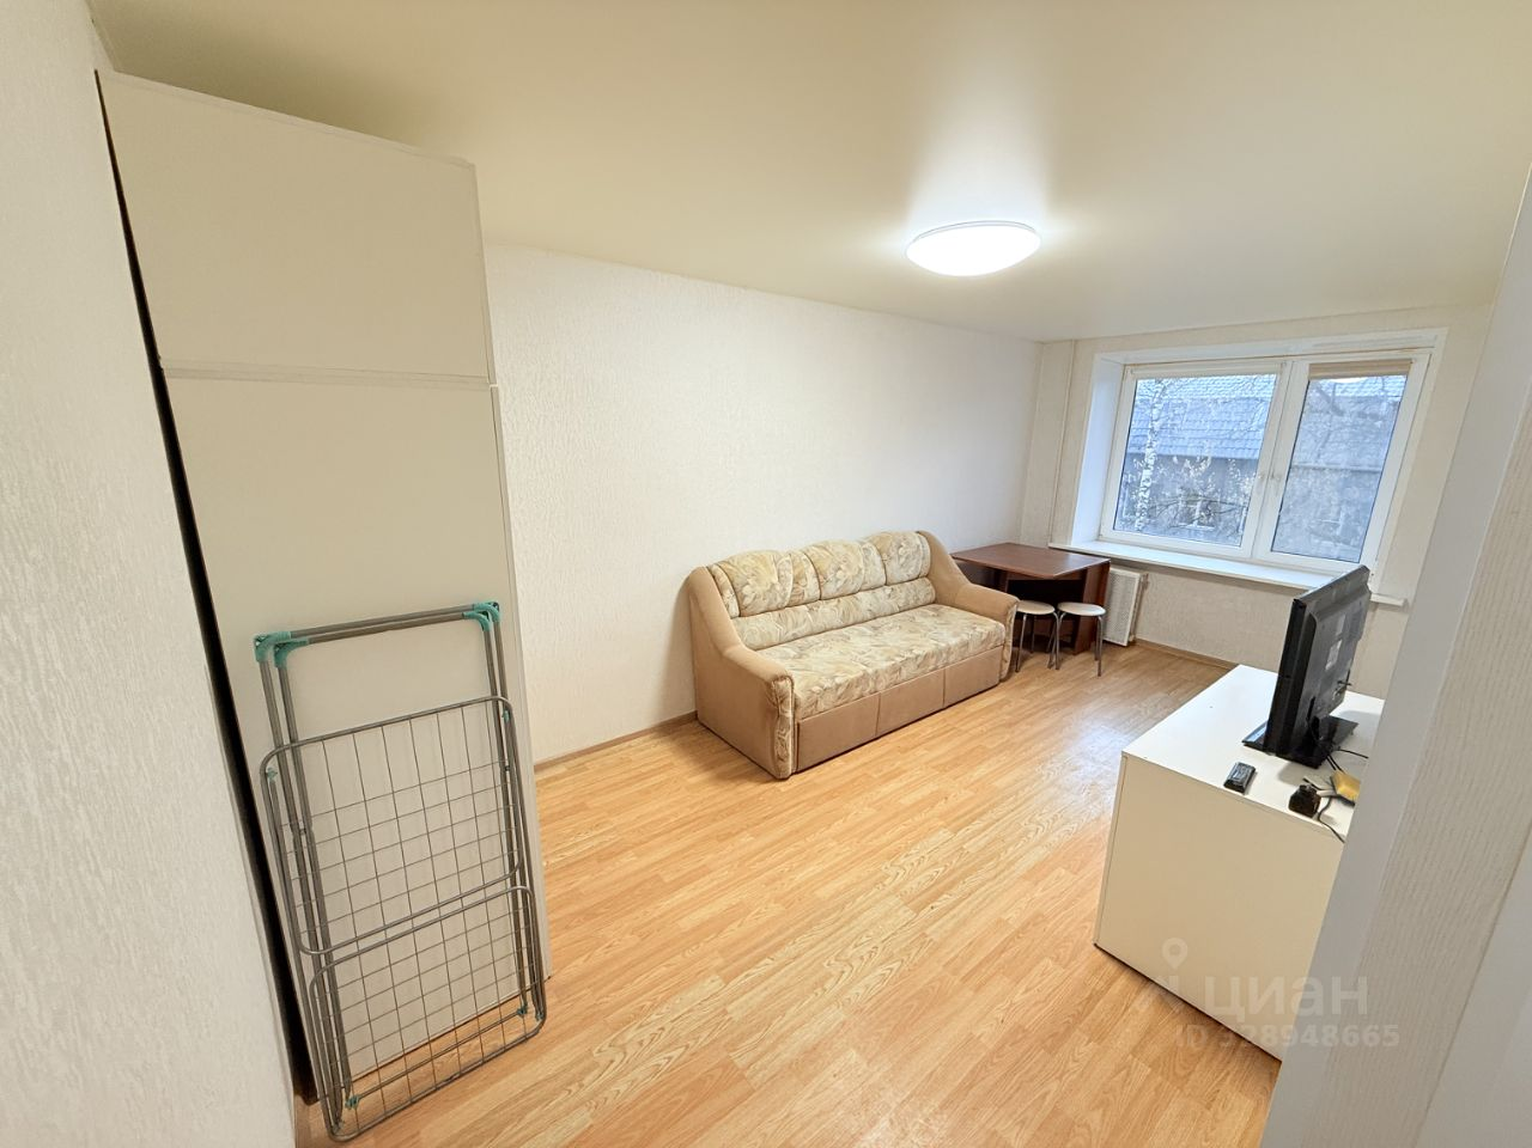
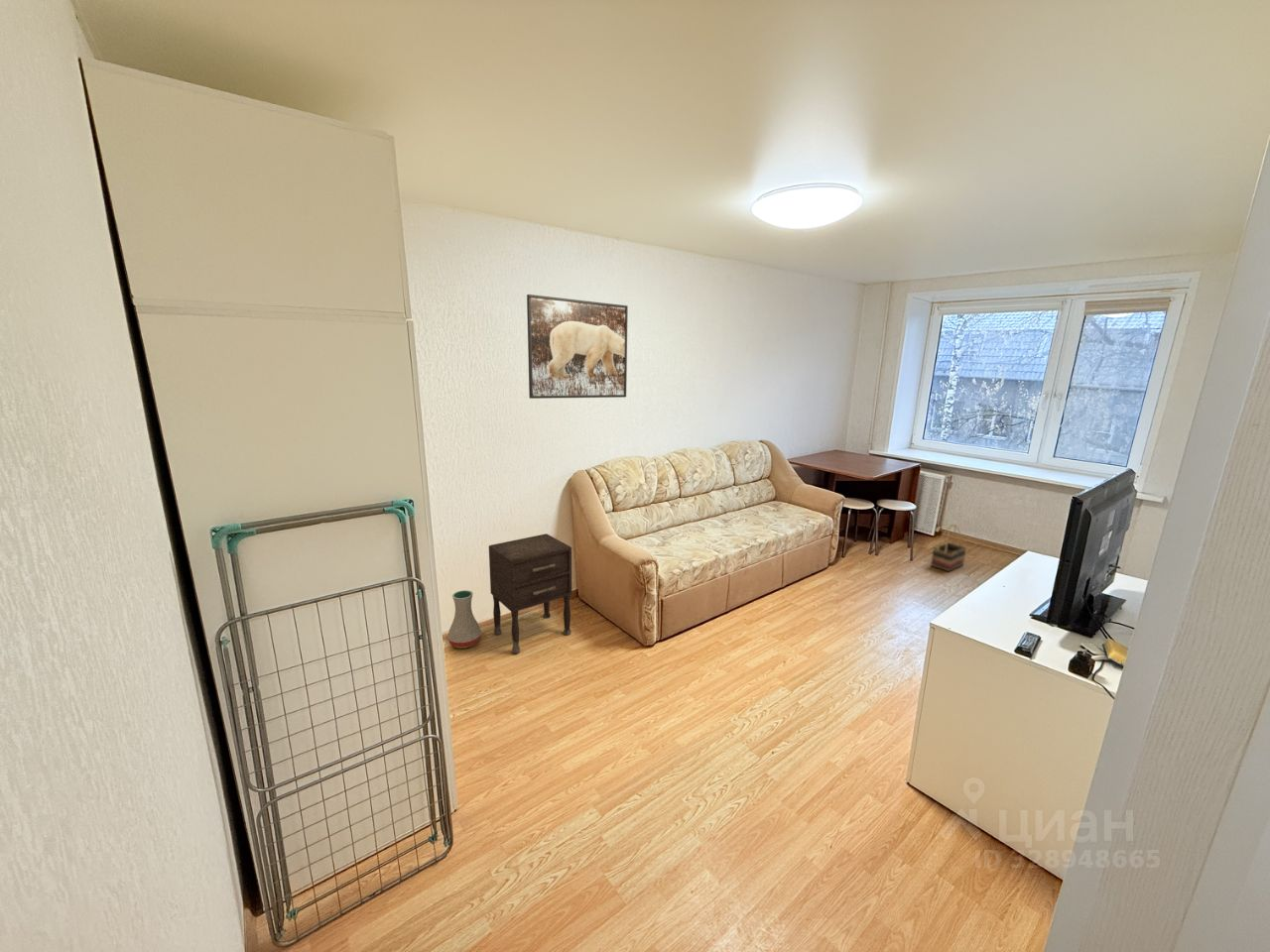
+ basket [930,523,967,572]
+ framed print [526,294,629,400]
+ nightstand [488,533,572,654]
+ vase [446,589,482,650]
